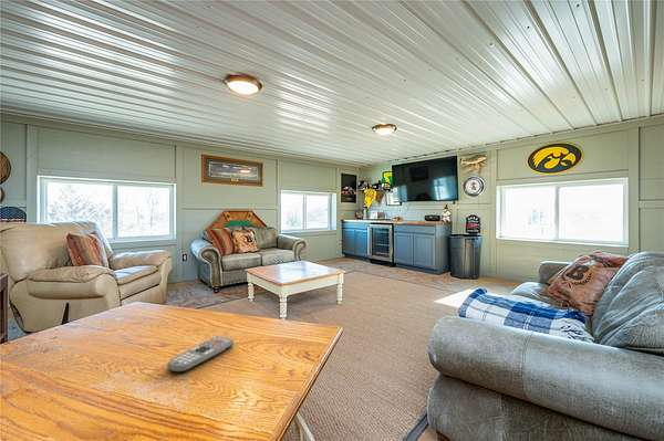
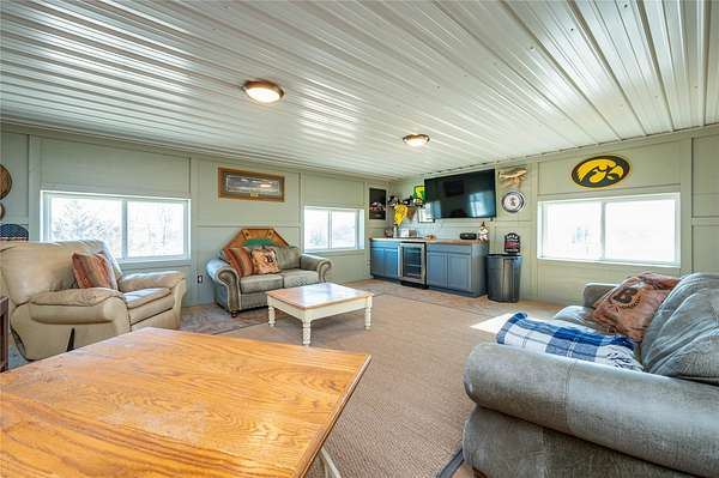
- remote control [166,335,235,374]
